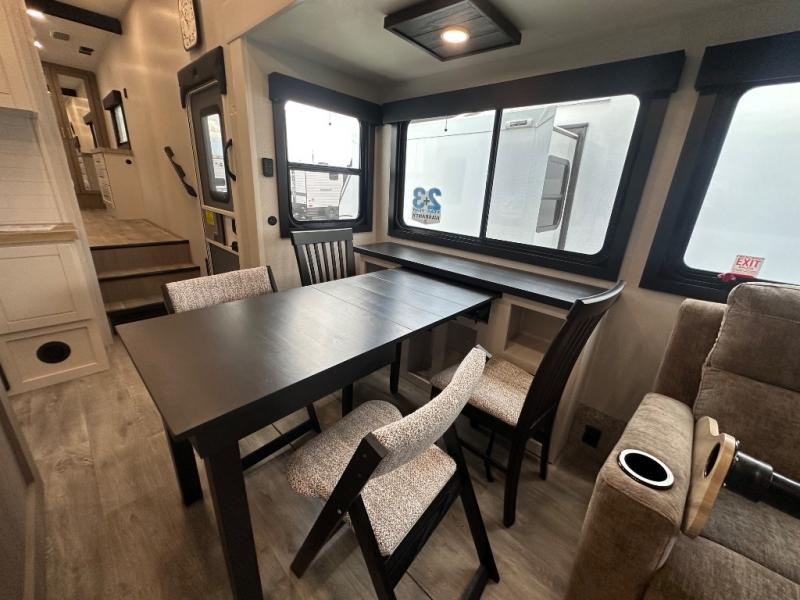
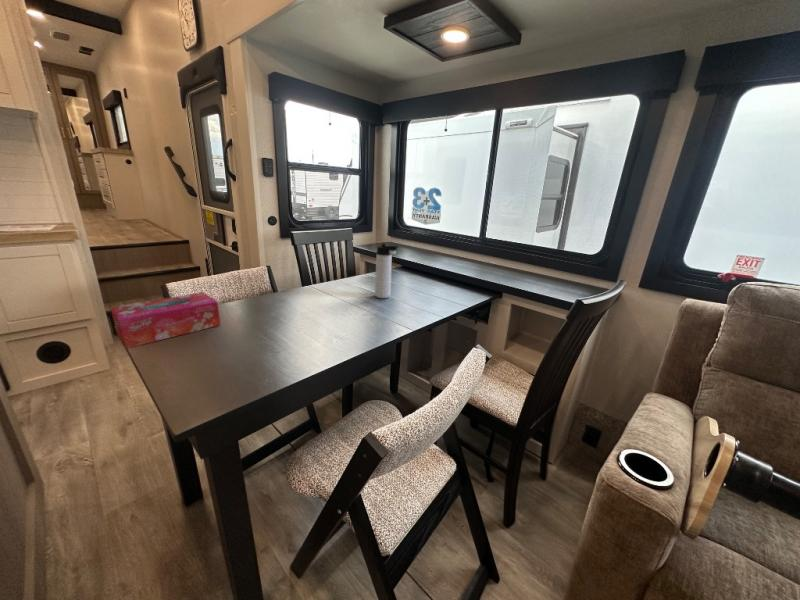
+ tissue box [110,291,222,349]
+ thermos bottle [374,242,399,299]
